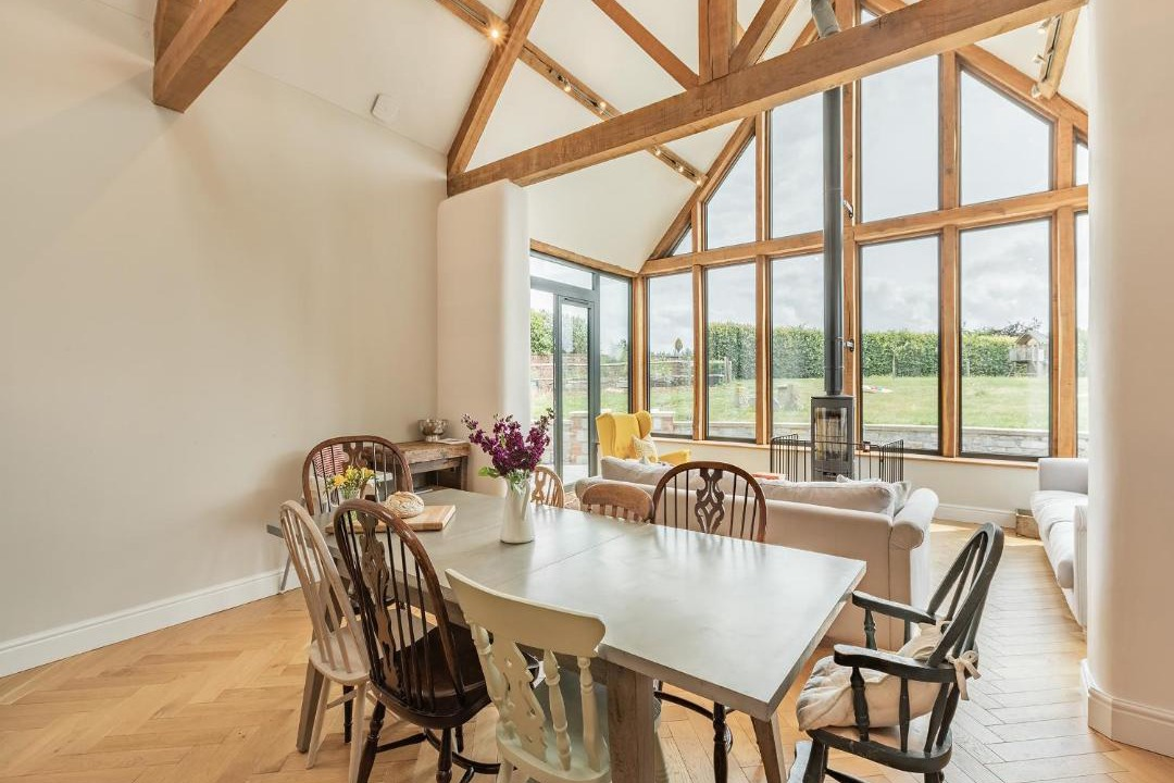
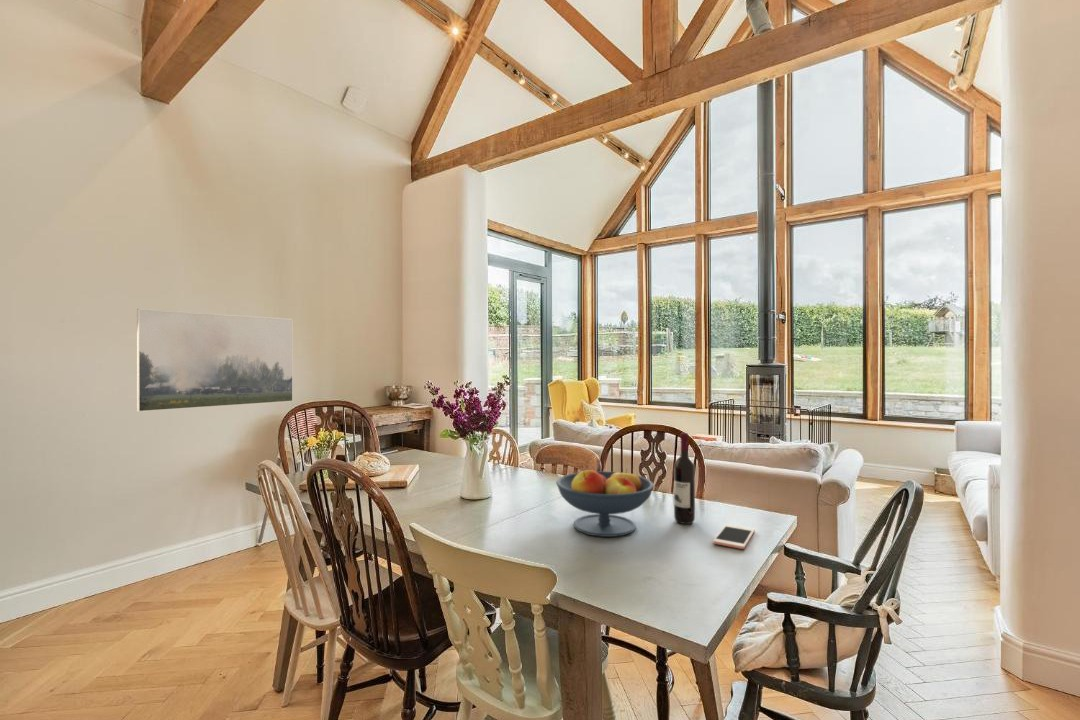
+ cell phone [712,523,756,550]
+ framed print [136,308,294,413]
+ fruit bowl [555,468,655,538]
+ wine bottle [673,432,696,525]
